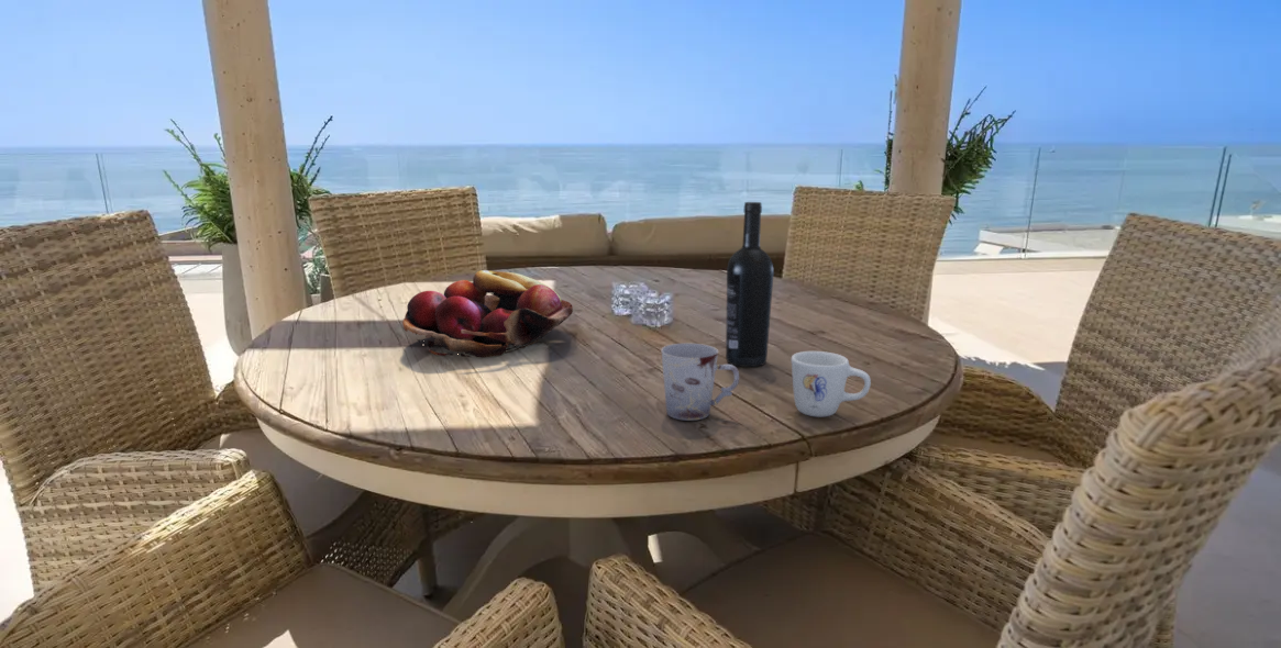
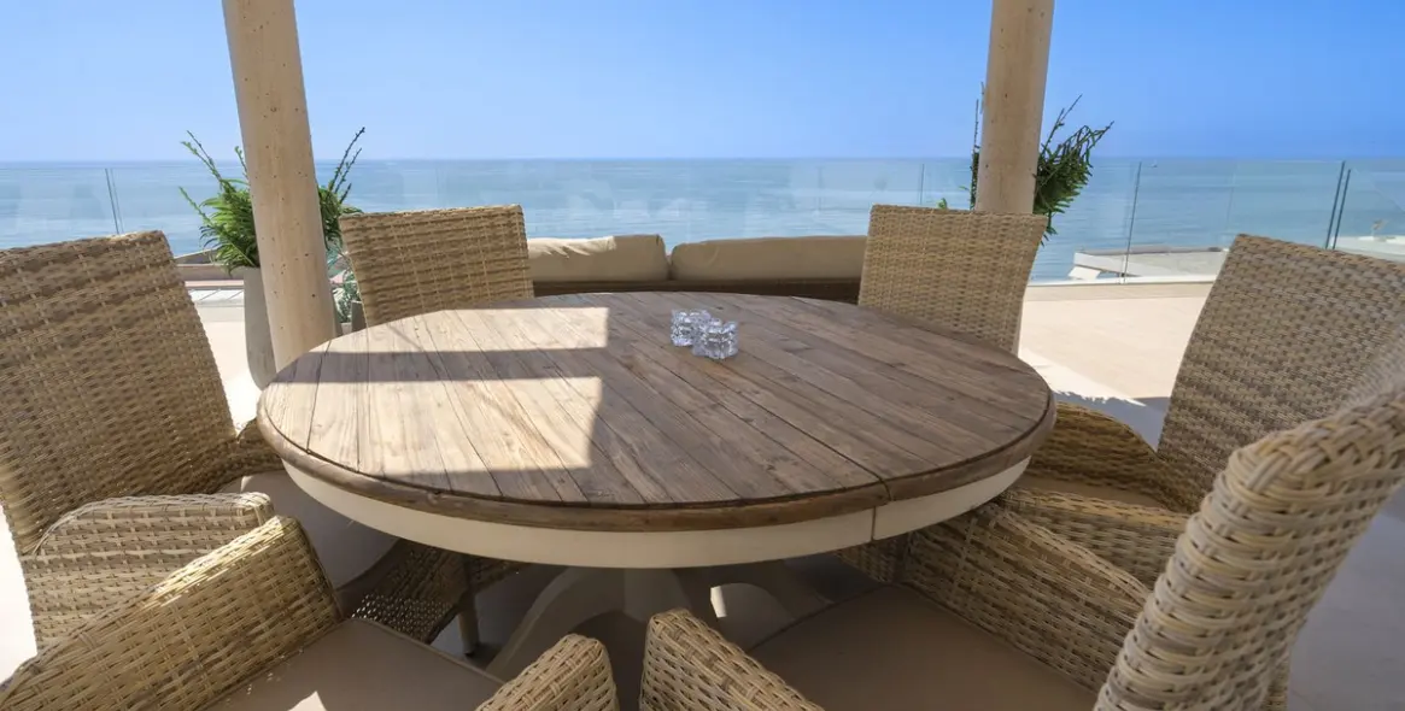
- cup [660,343,740,422]
- fruit basket [401,269,574,359]
- mug [791,350,872,418]
- wine bottle [725,201,775,368]
